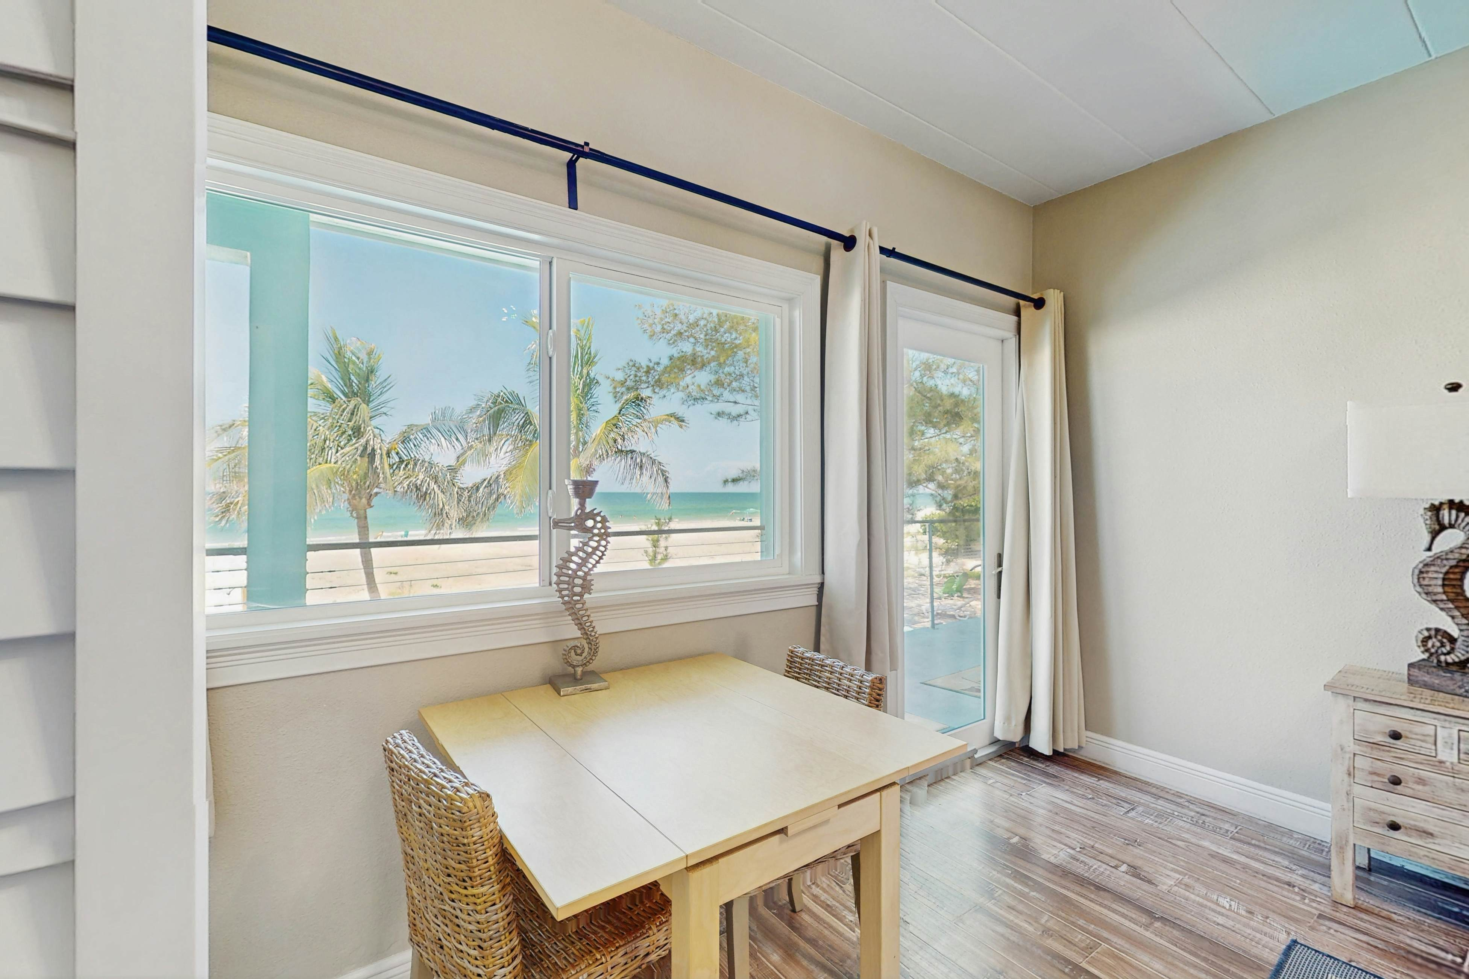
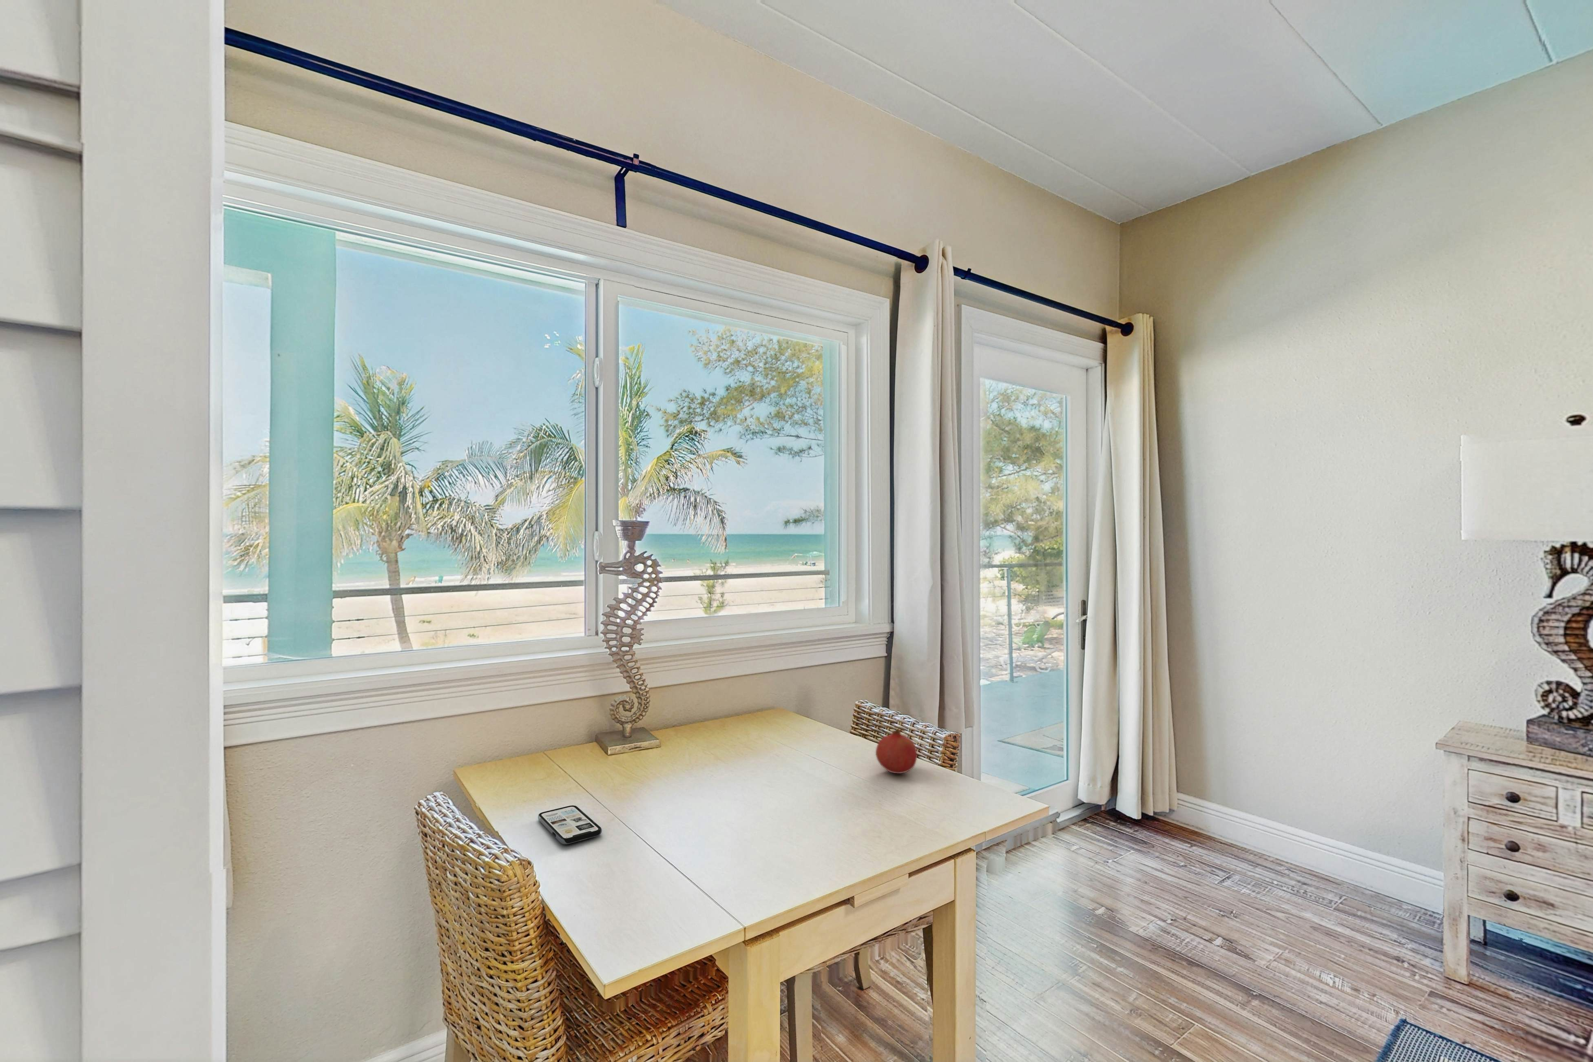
+ fruit [875,728,917,774]
+ phone case [538,805,602,845]
